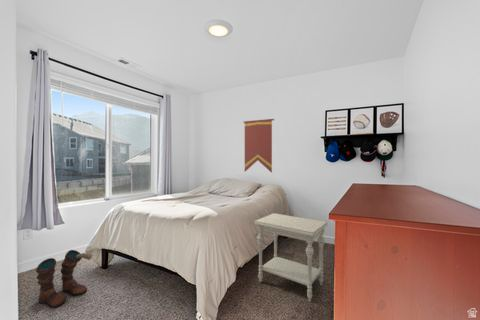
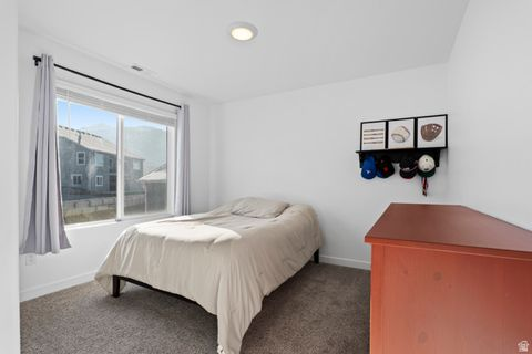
- pennant [243,118,275,174]
- boots [34,249,94,309]
- side table [253,212,329,303]
